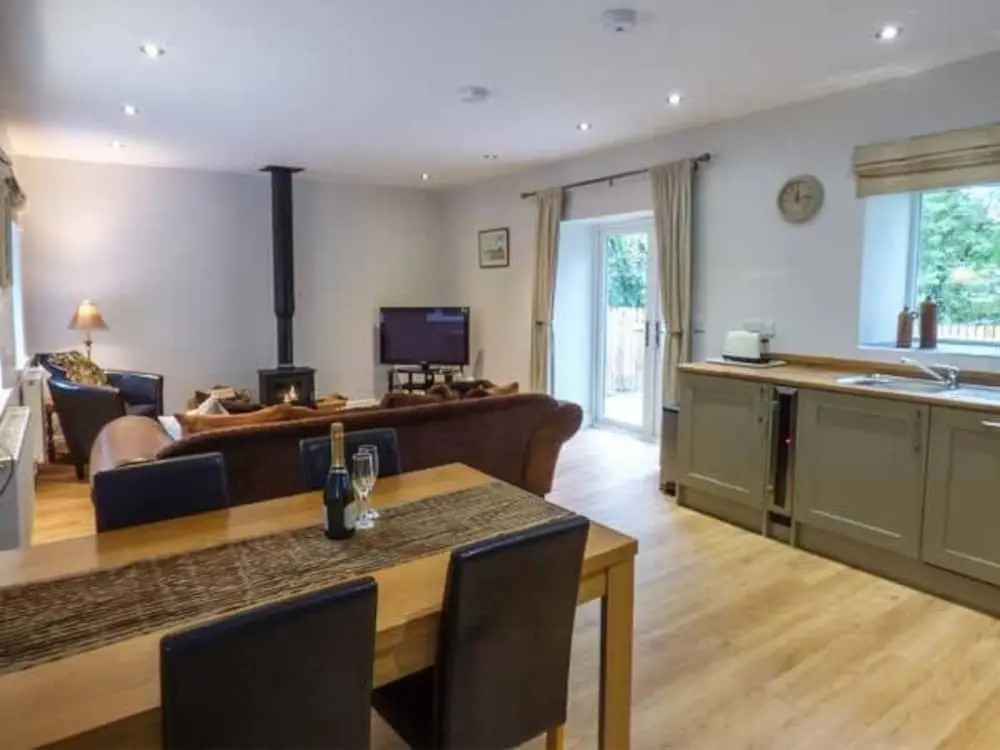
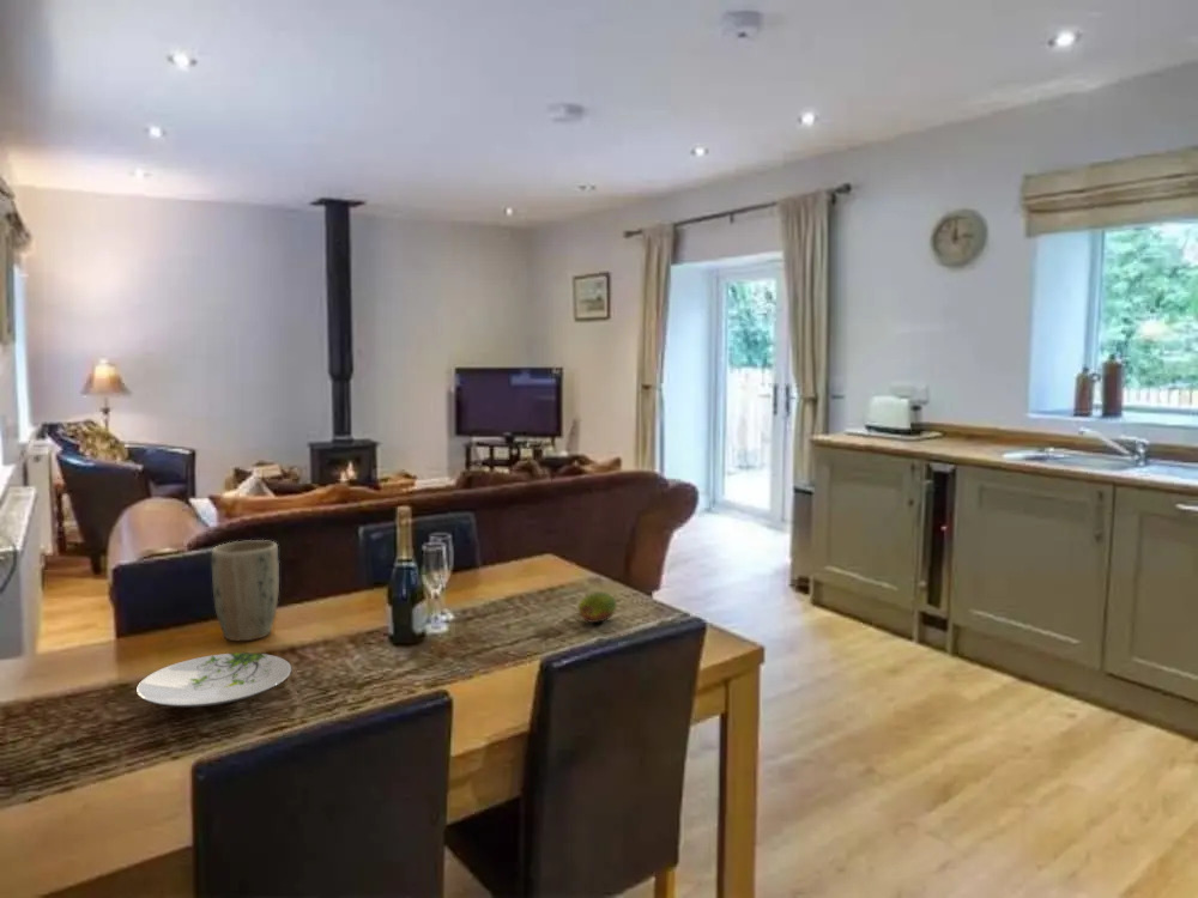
+ fruit [577,591,617,624]
+ plate [135,651,292,708]
+ plant pot [211,539,280,642]
